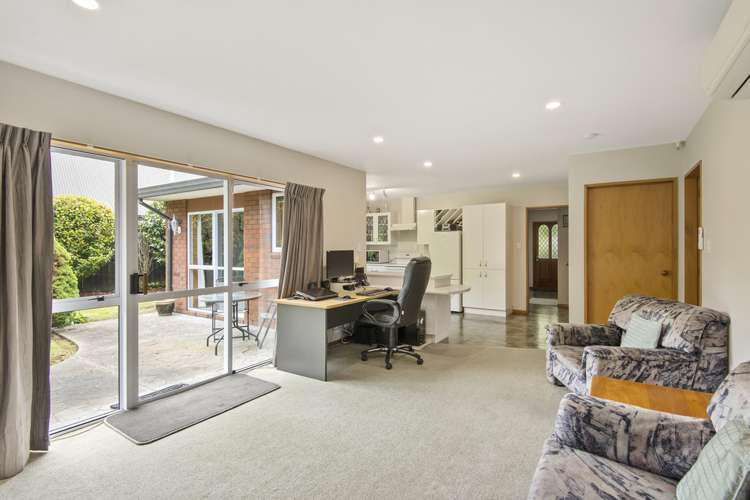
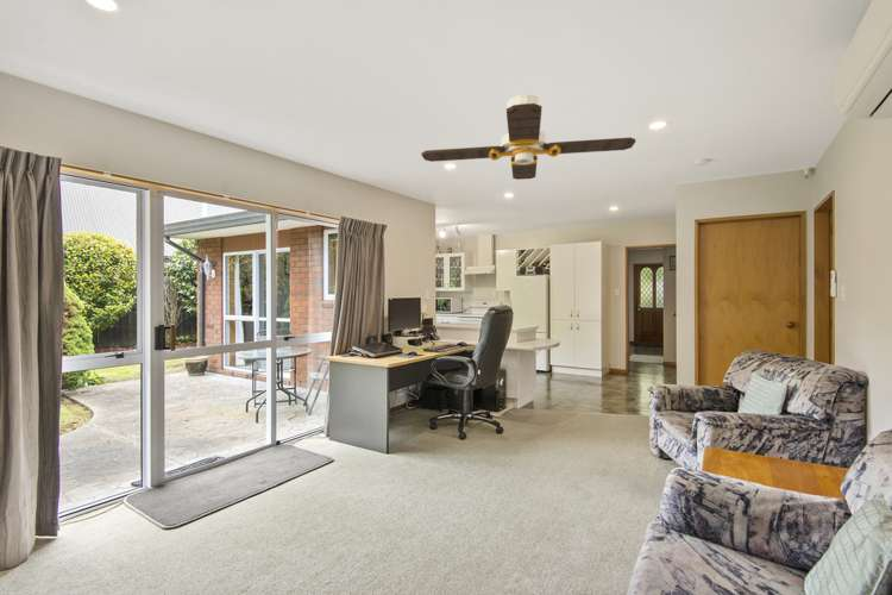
+ ceiling fan [420,94,636,181]
